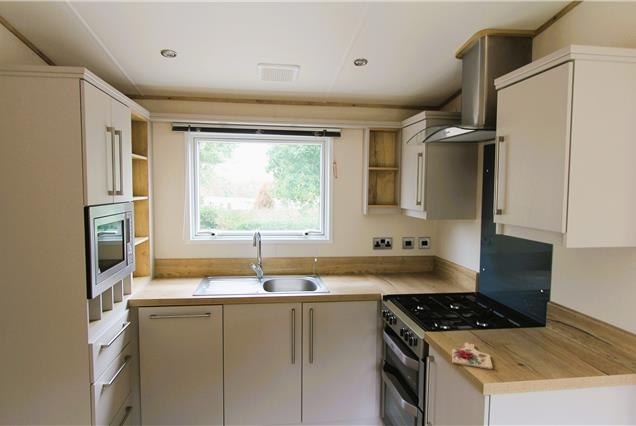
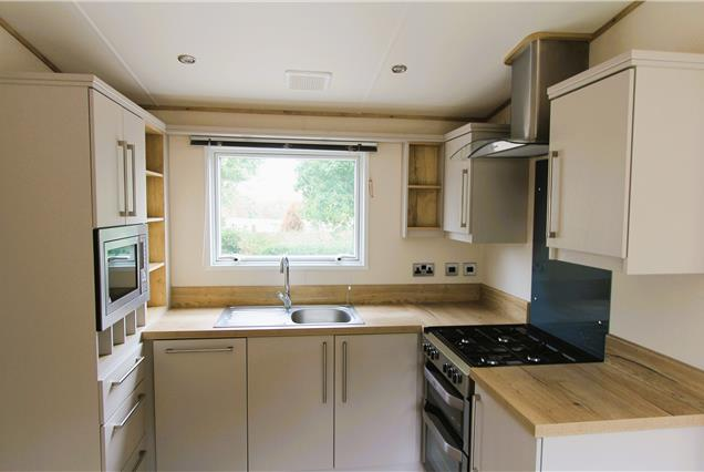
- cutting board [451,342,494,370]
